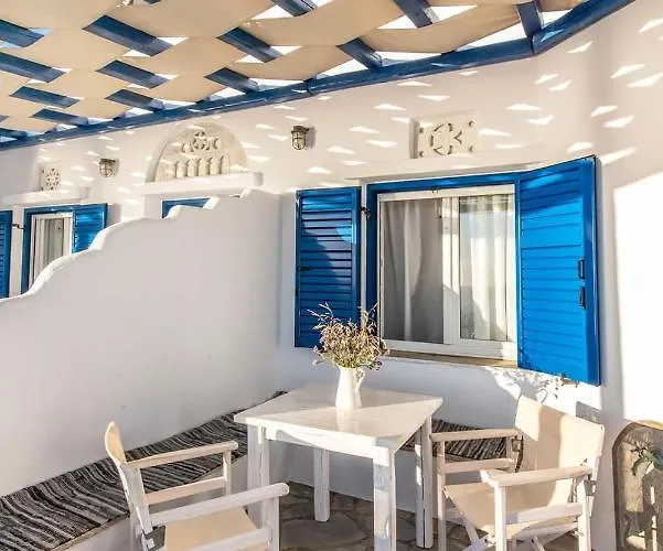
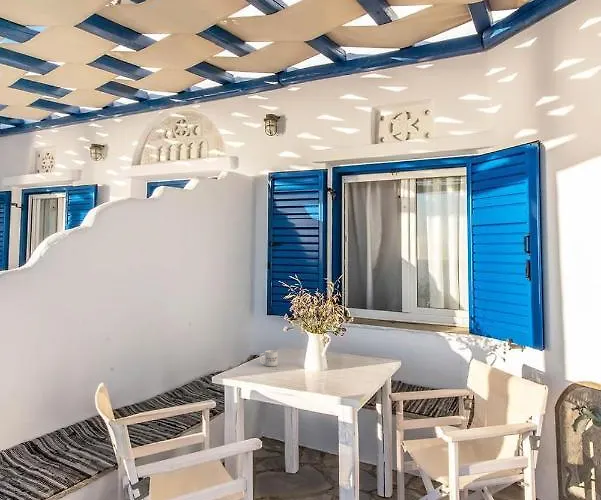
+ mug [258,349,279,367]
